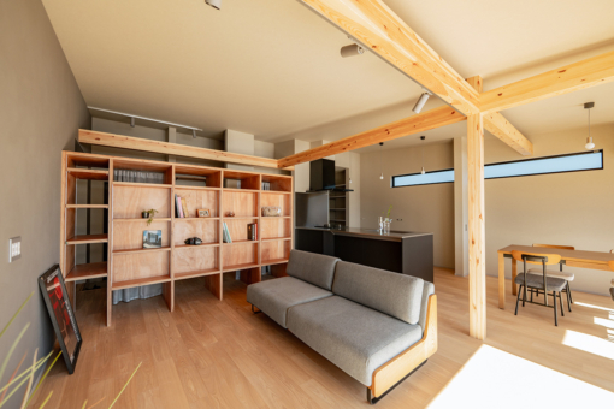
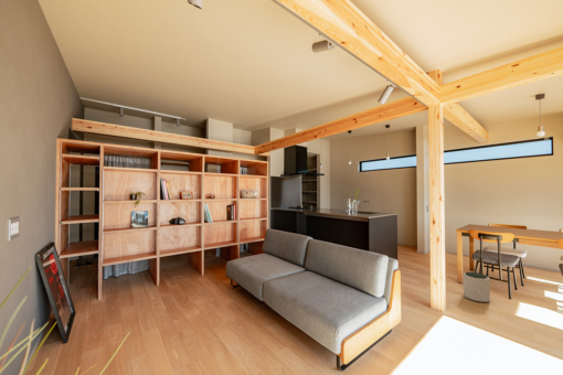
+ plant pot [463,271,491,303]
